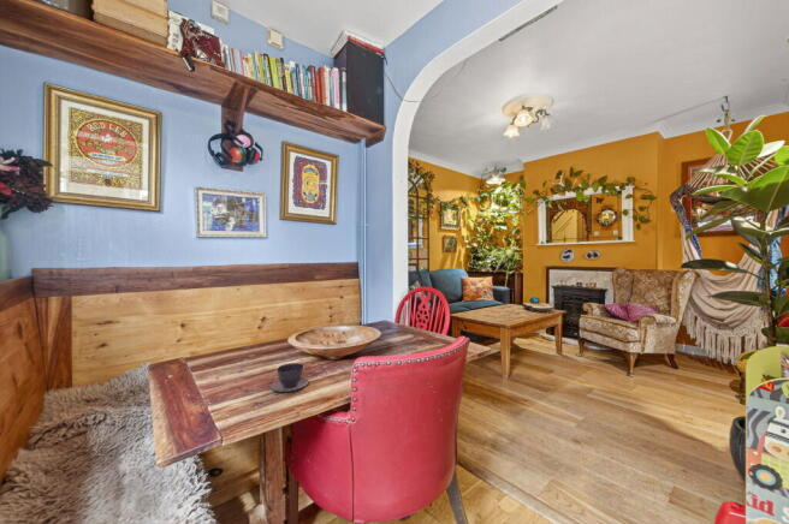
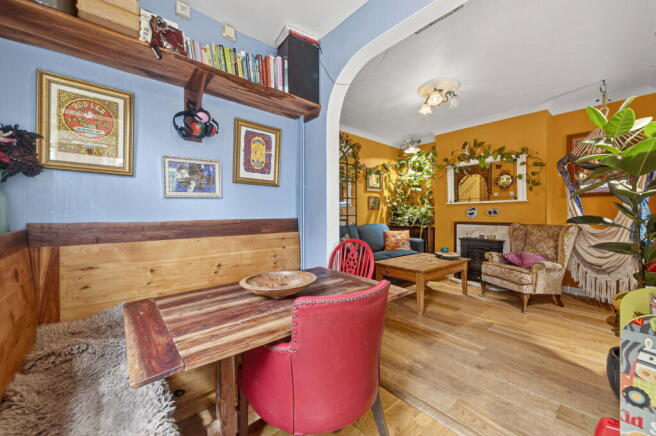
- teacup [269,362,310,393]
